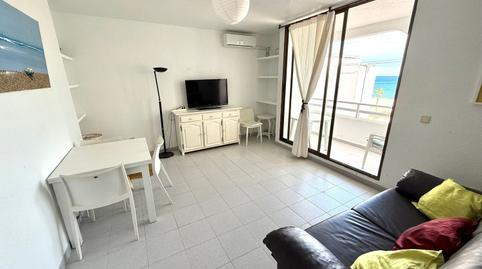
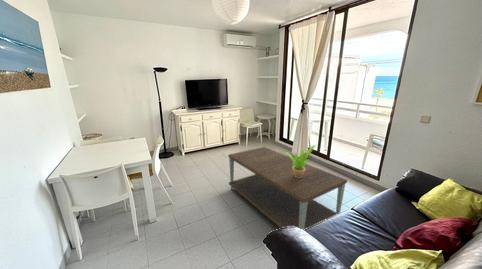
+ potted plant [284,144,316,178]
+ coffee table [227,146,348,231]
